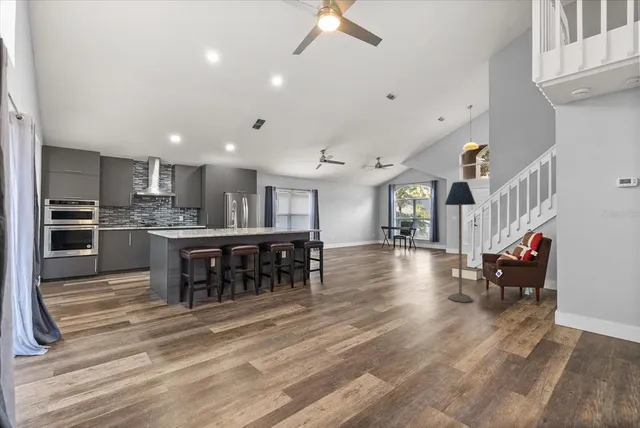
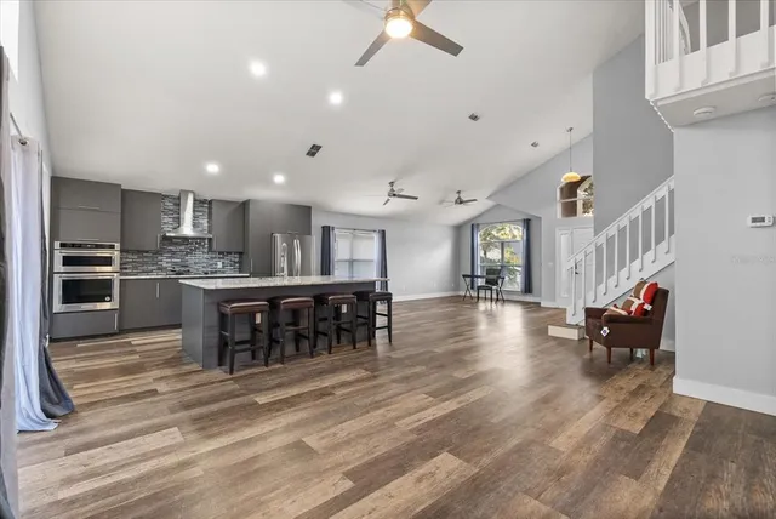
- floor lamp [444,181,477,303]
